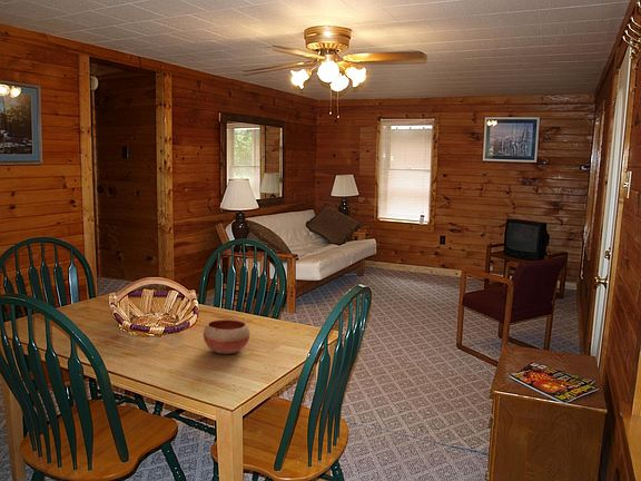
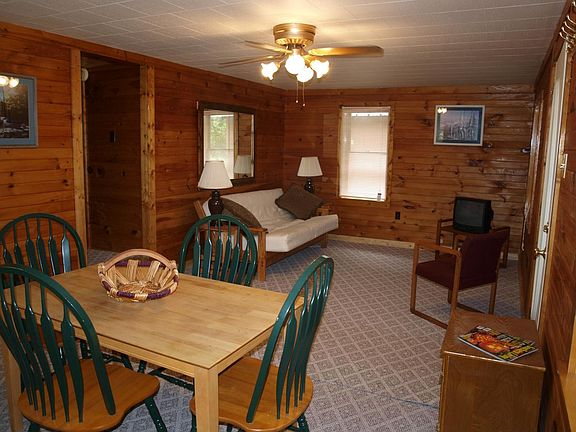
- bowl [203,318,250,354]
